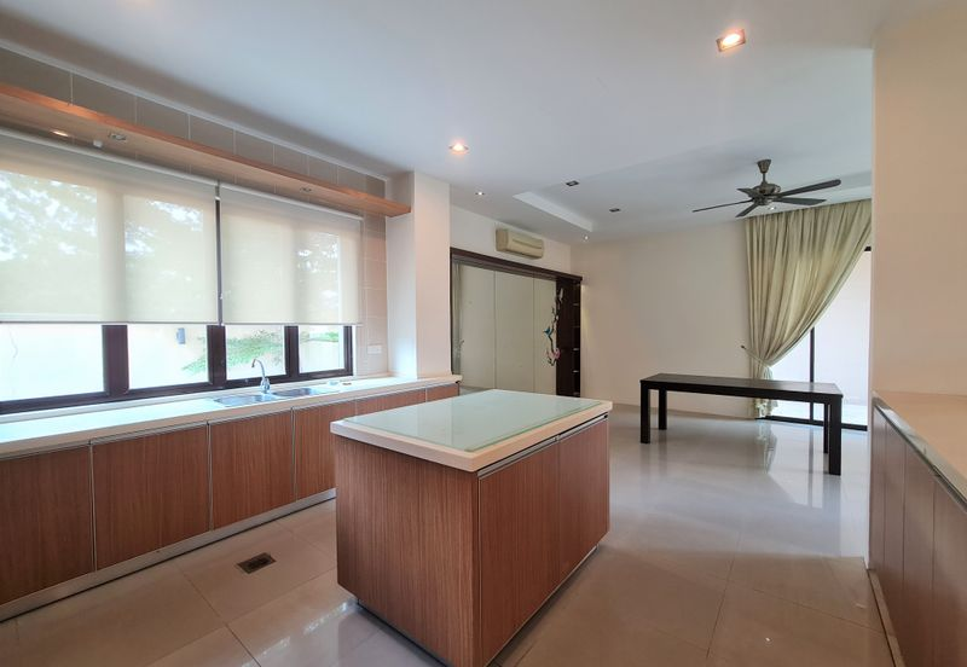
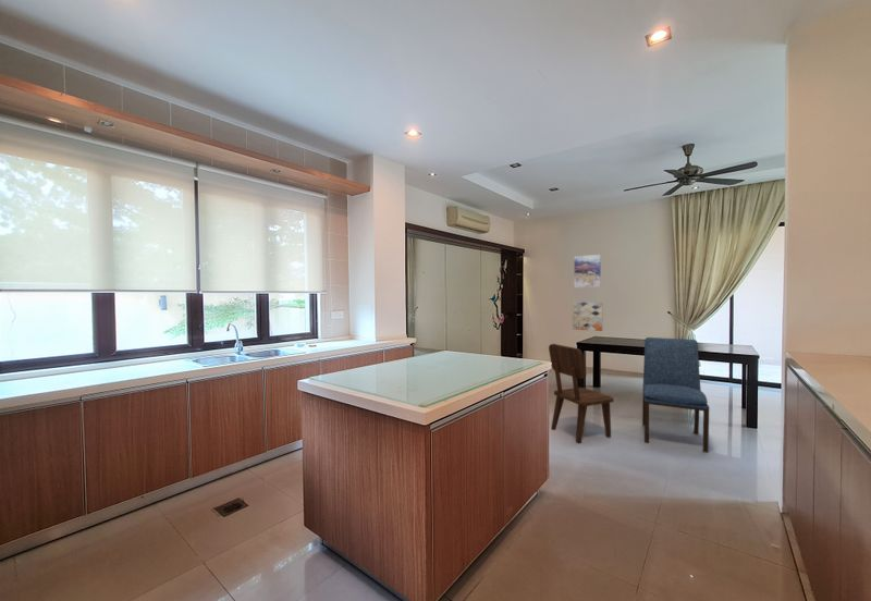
+ wall art [574,254,602,289]
+ dining chair [548,343,615,444]
+ wall art [572,302,603,332]
+ dining chair [641,336,711,454]
